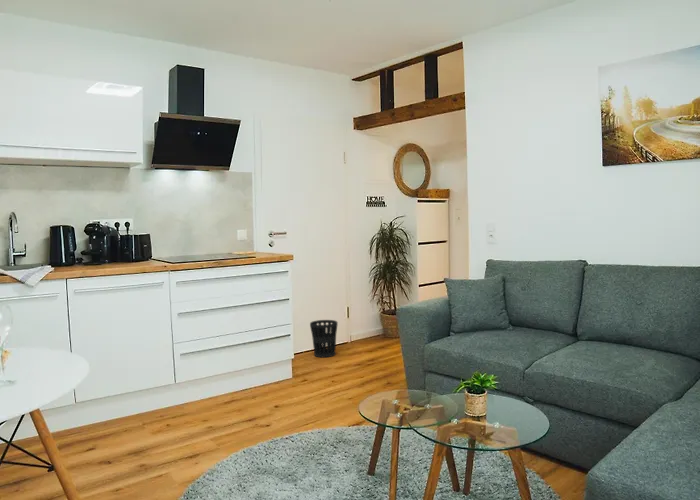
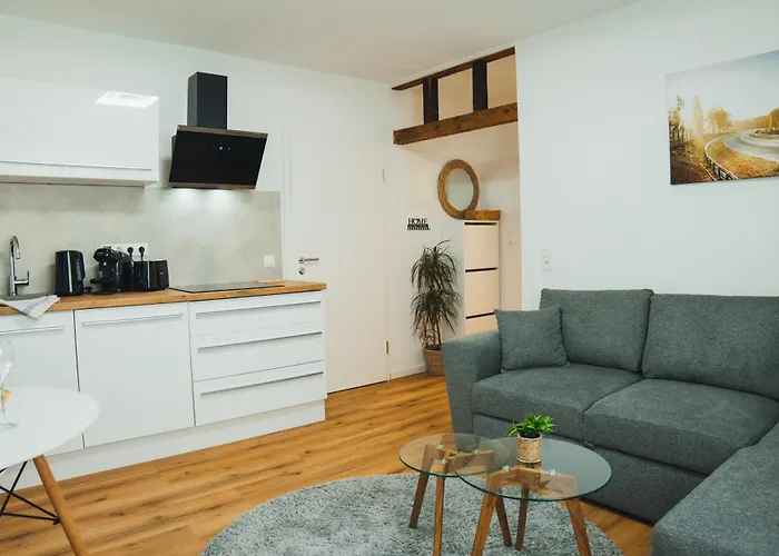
- wastebasket [309,319,339,358]
